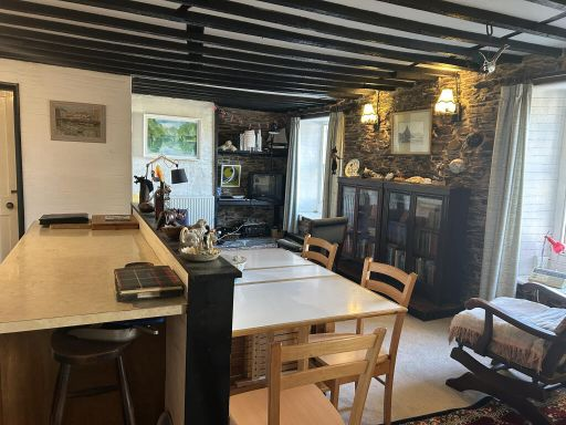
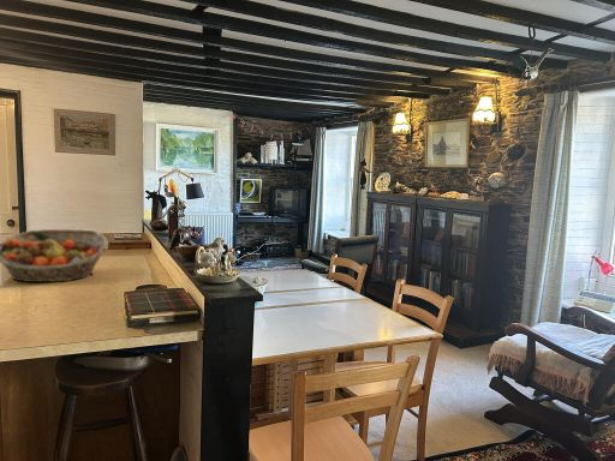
+ fruit basket [0,228,109,283]
